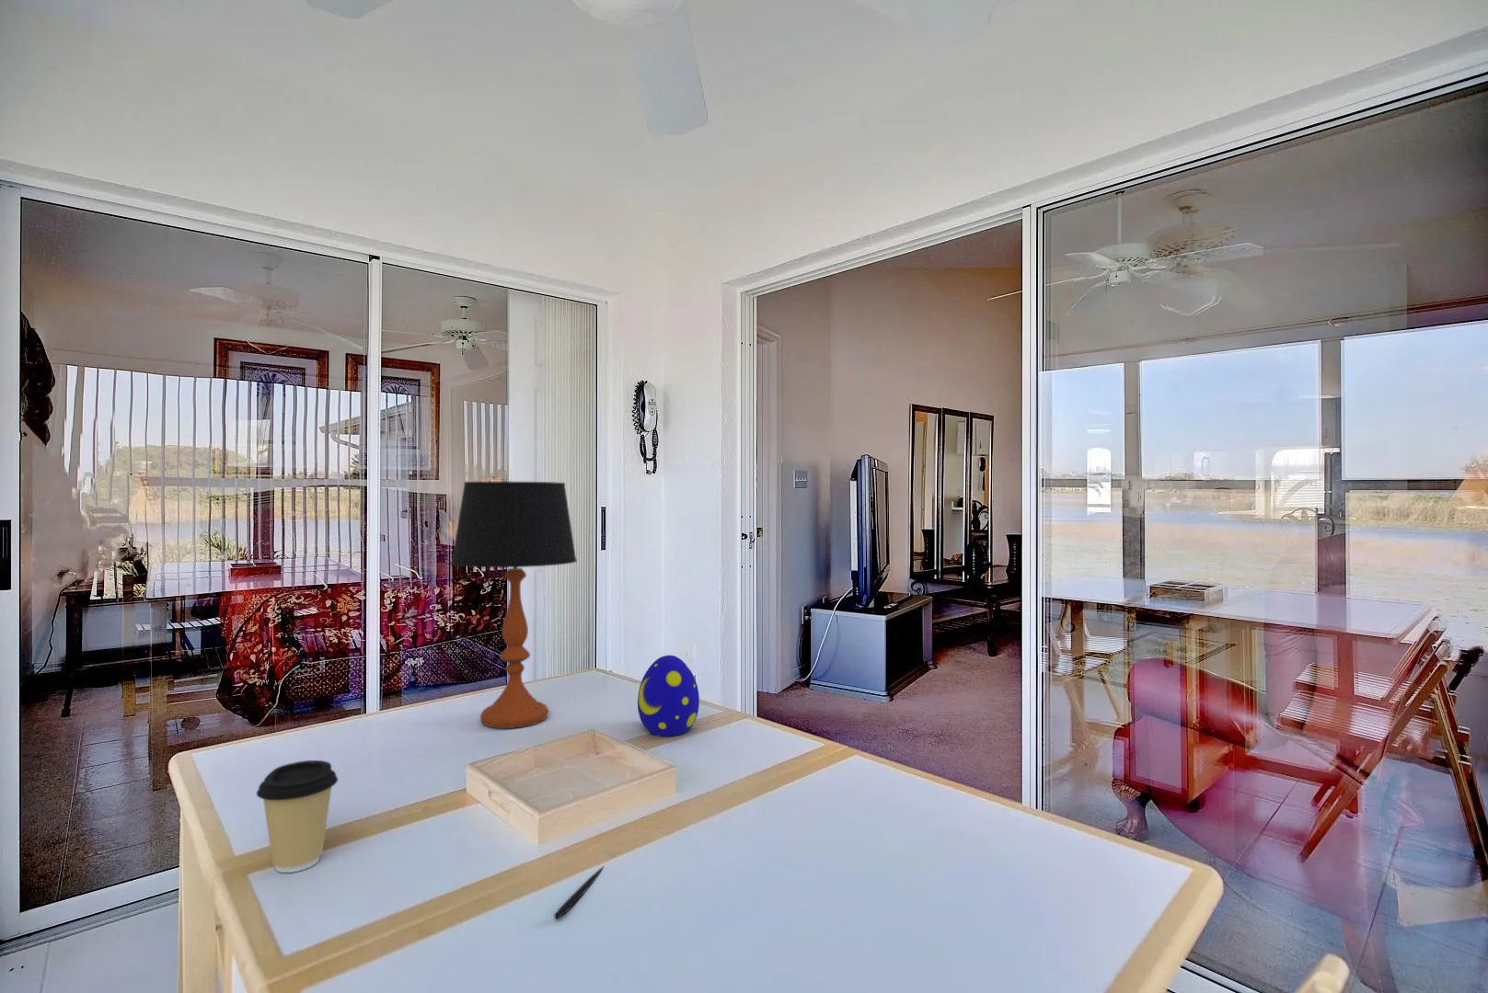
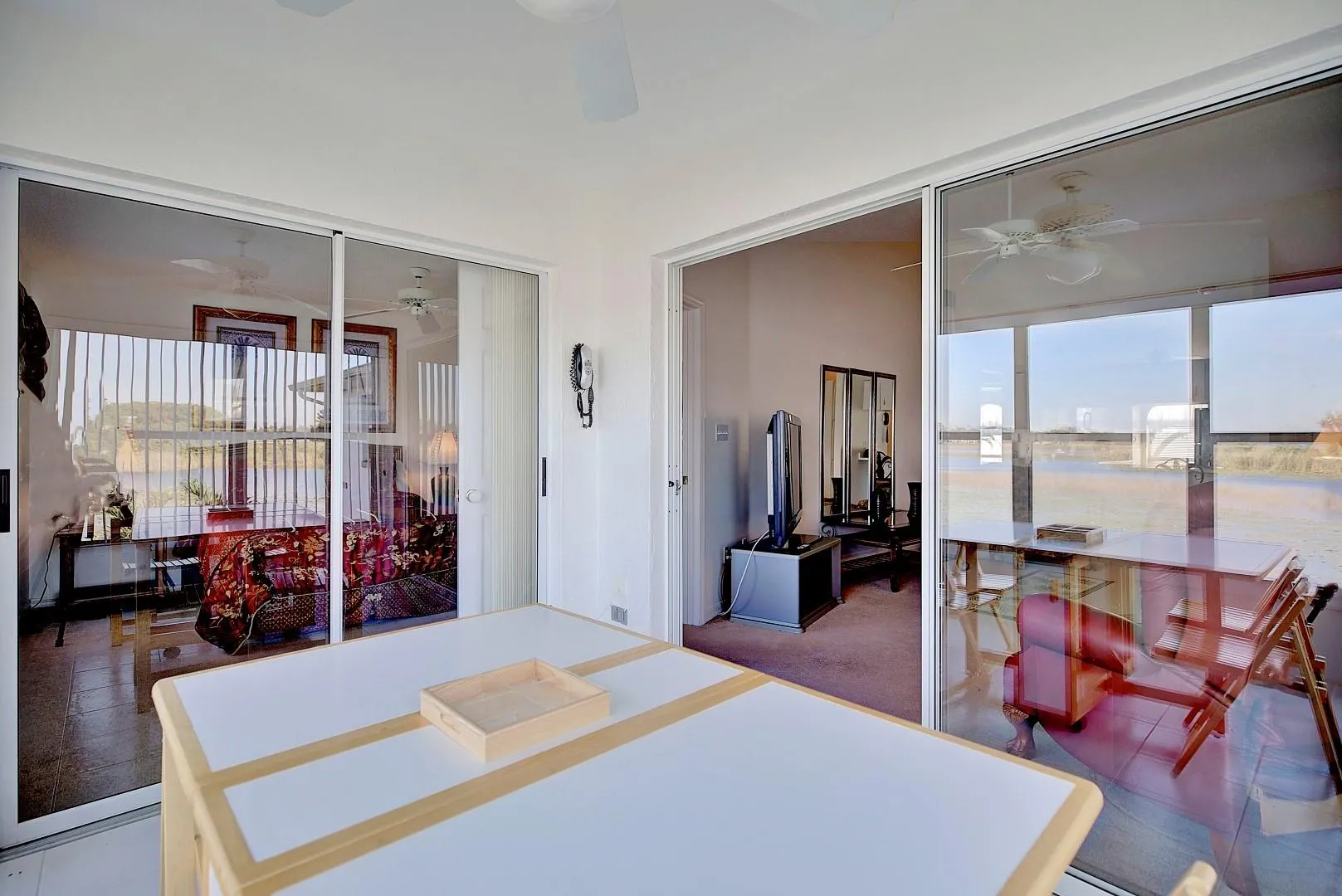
- decorative egg [636,654,701,737]
- coffee cup [256,759,338,873]
- pen [554,866,605,920]
- table lamp [450,481,578,729]
